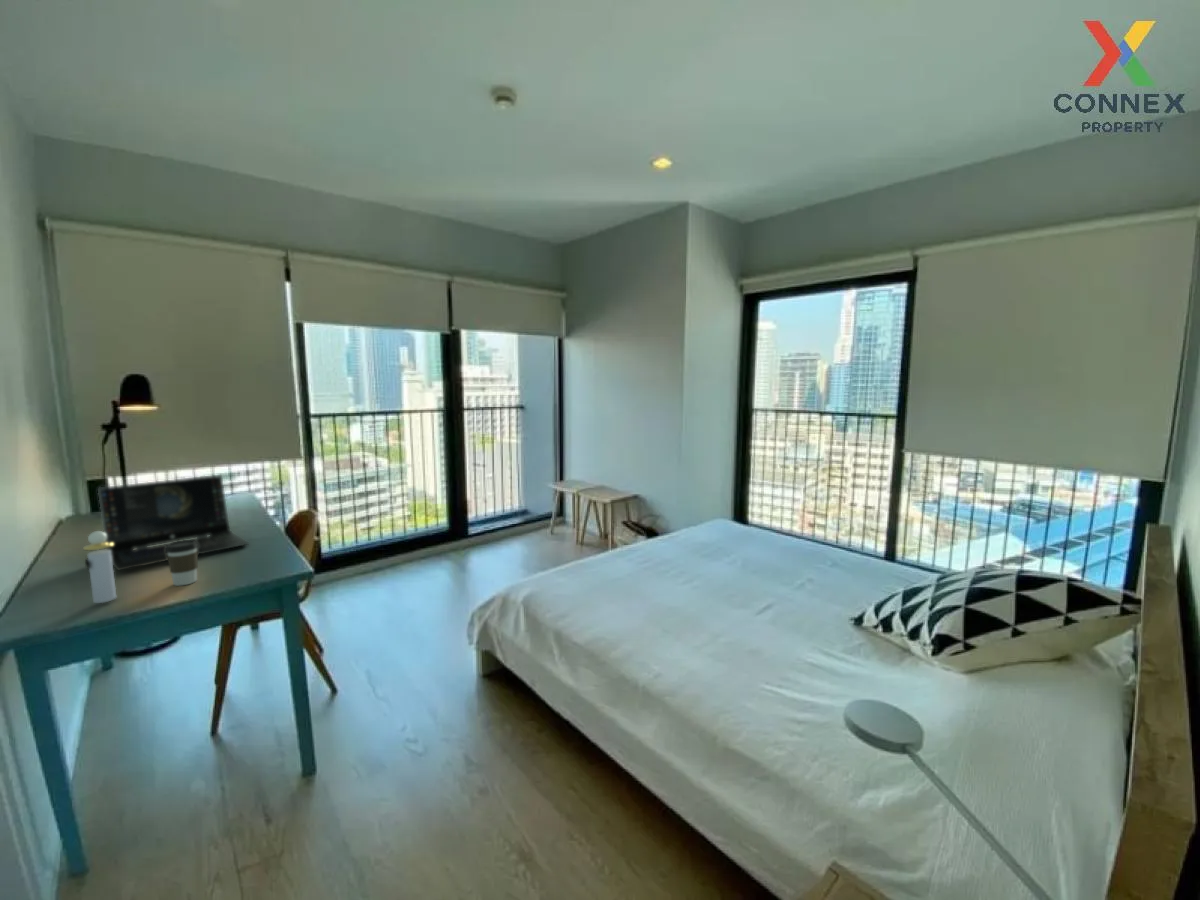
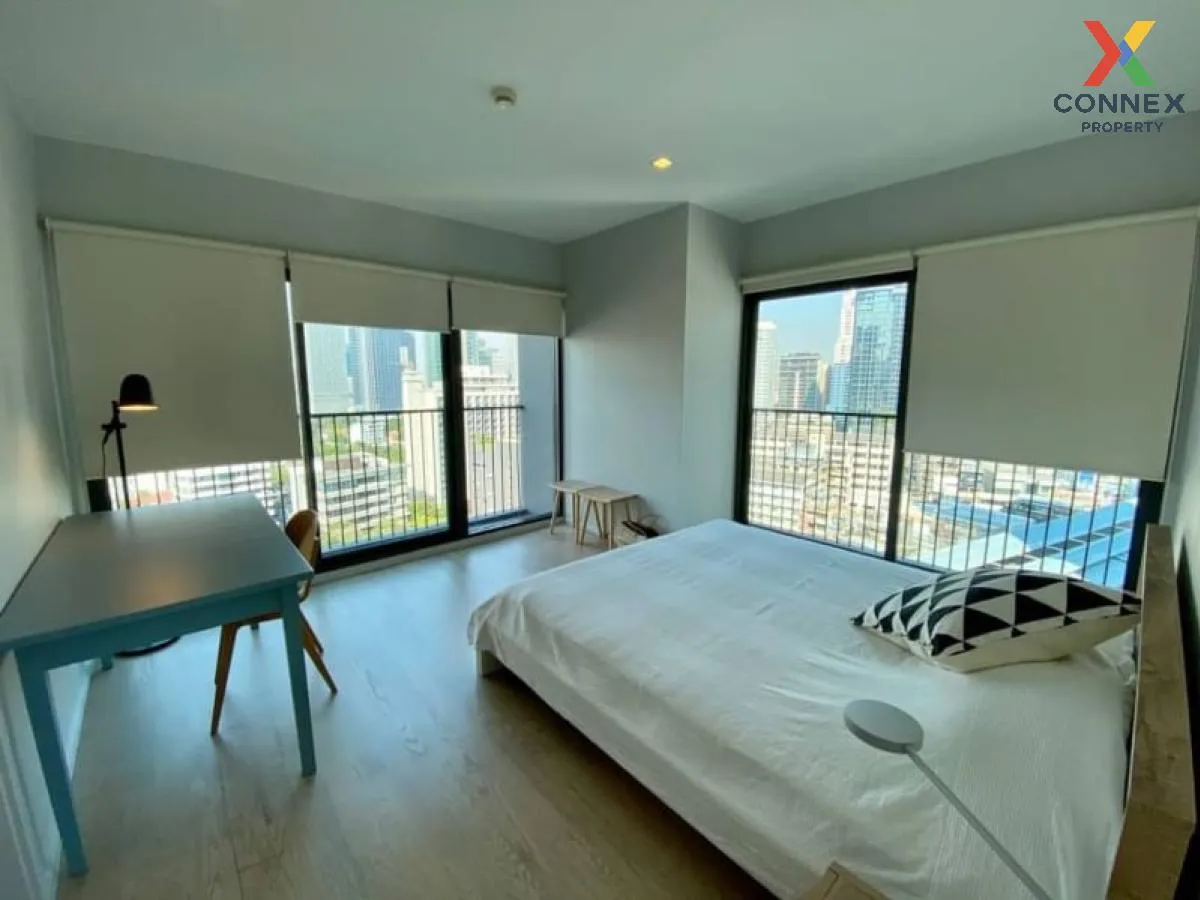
- perfume bottle [82,530,117,604]
- laptop [97,474,250,571]
- coffee cup [166,539,199,587]
